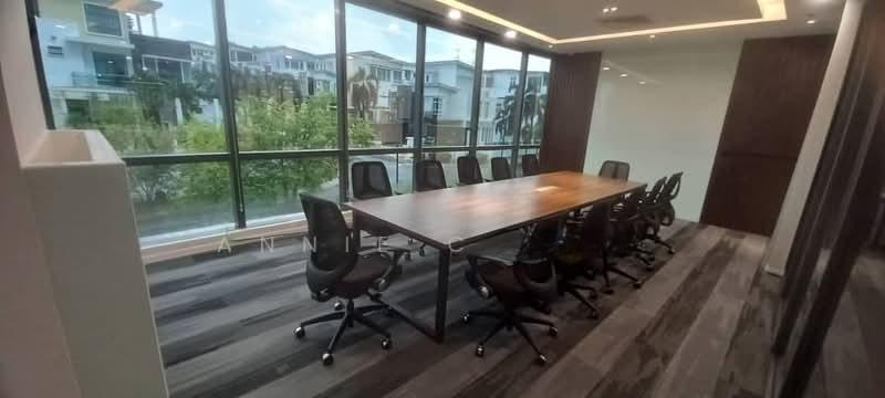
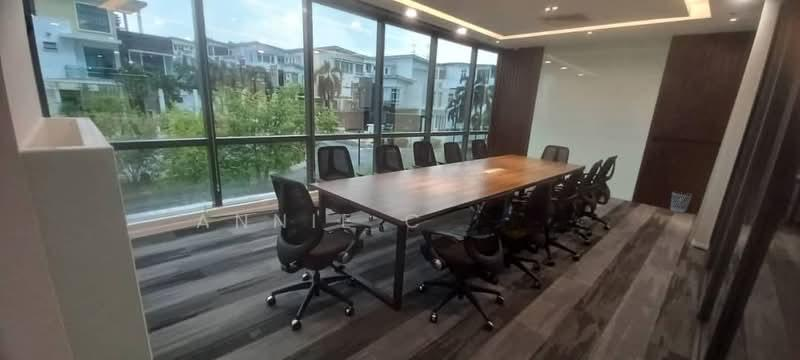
+ wastebasket [669,191,693,214]
